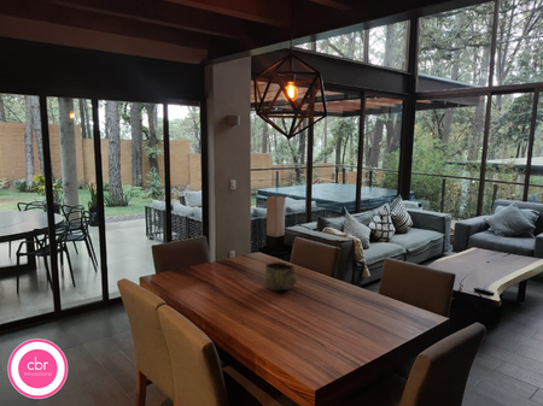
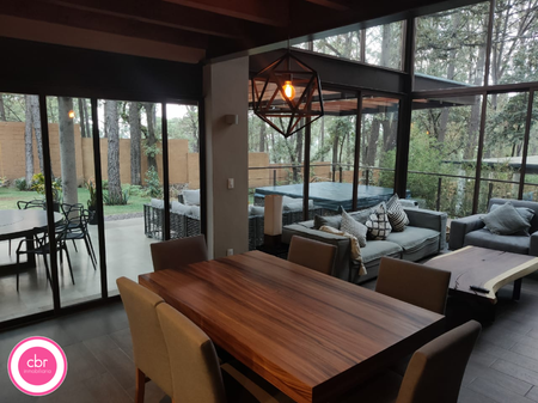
- decorative bowl [262,261,298,292]
